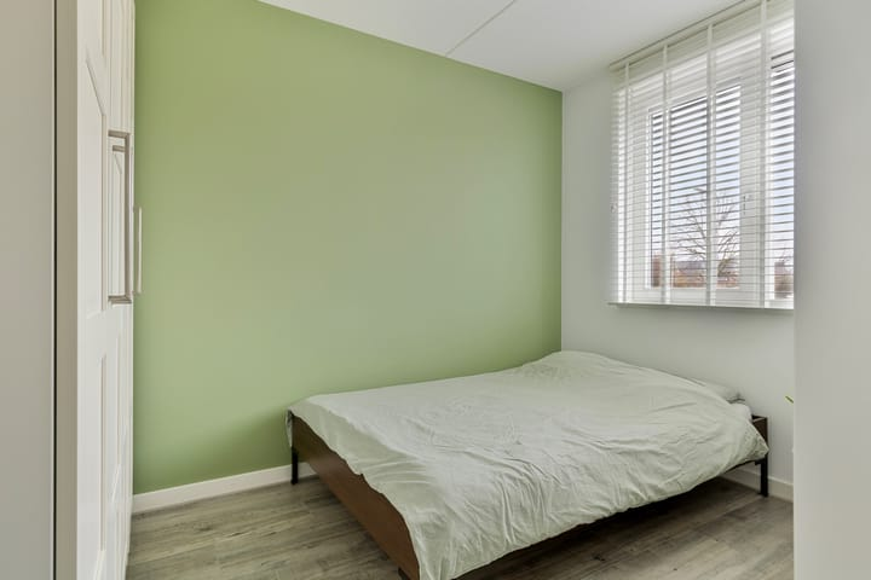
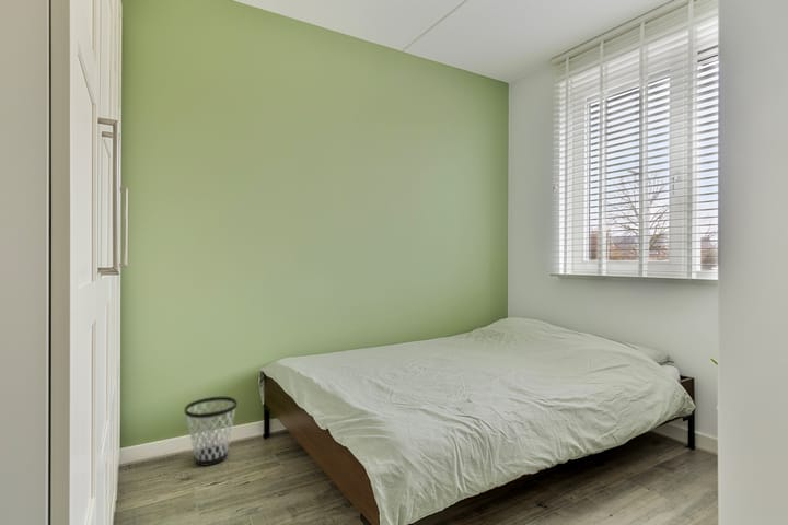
+ wastebasket [184,396,239,467]
